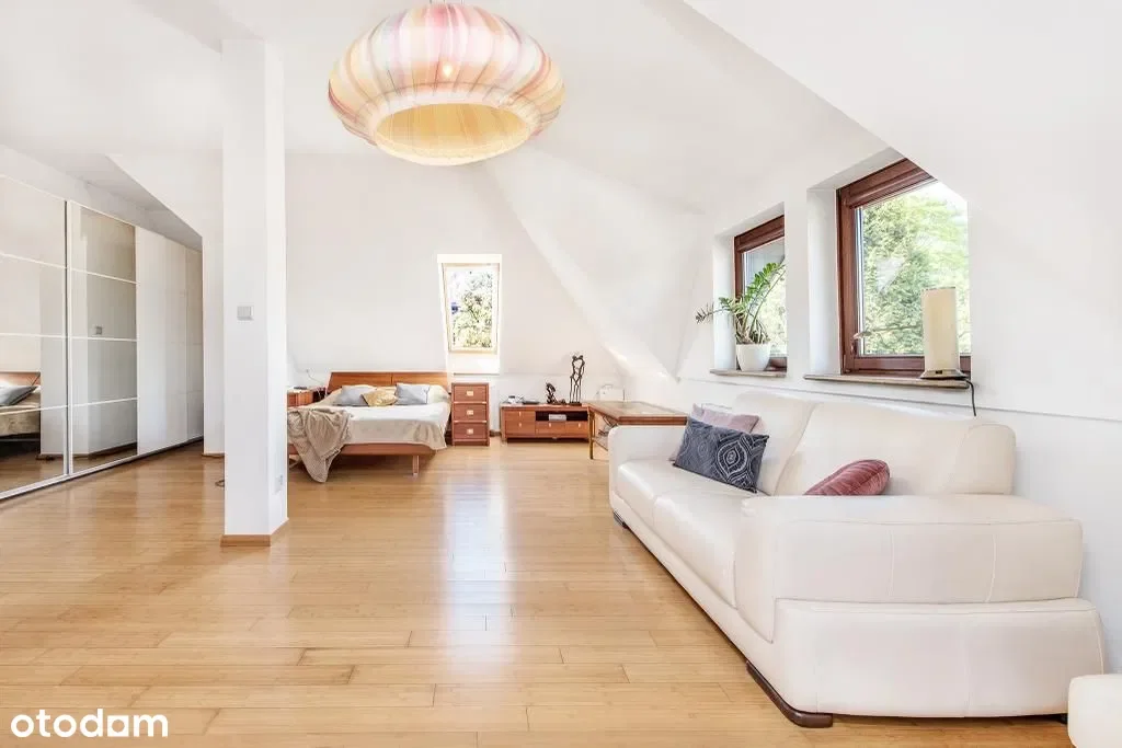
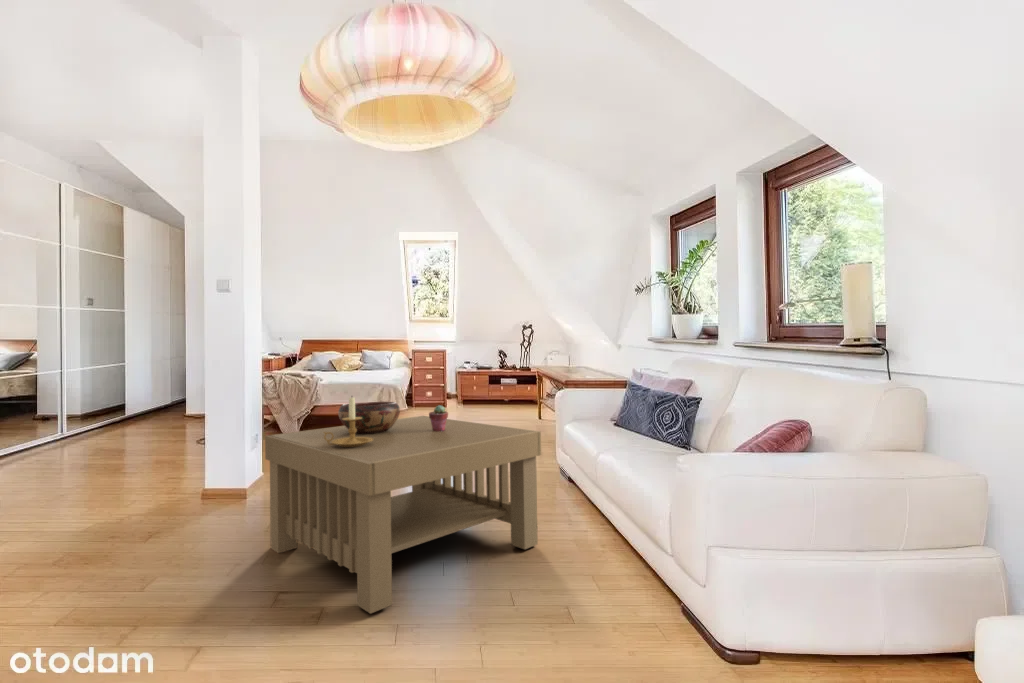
+ potted succulent [428,404,449,431]
+ candle holder [323,394,373,447]
+ decorative bowl [337,401,401,434]
+ coffee table [264,415,542,615]
